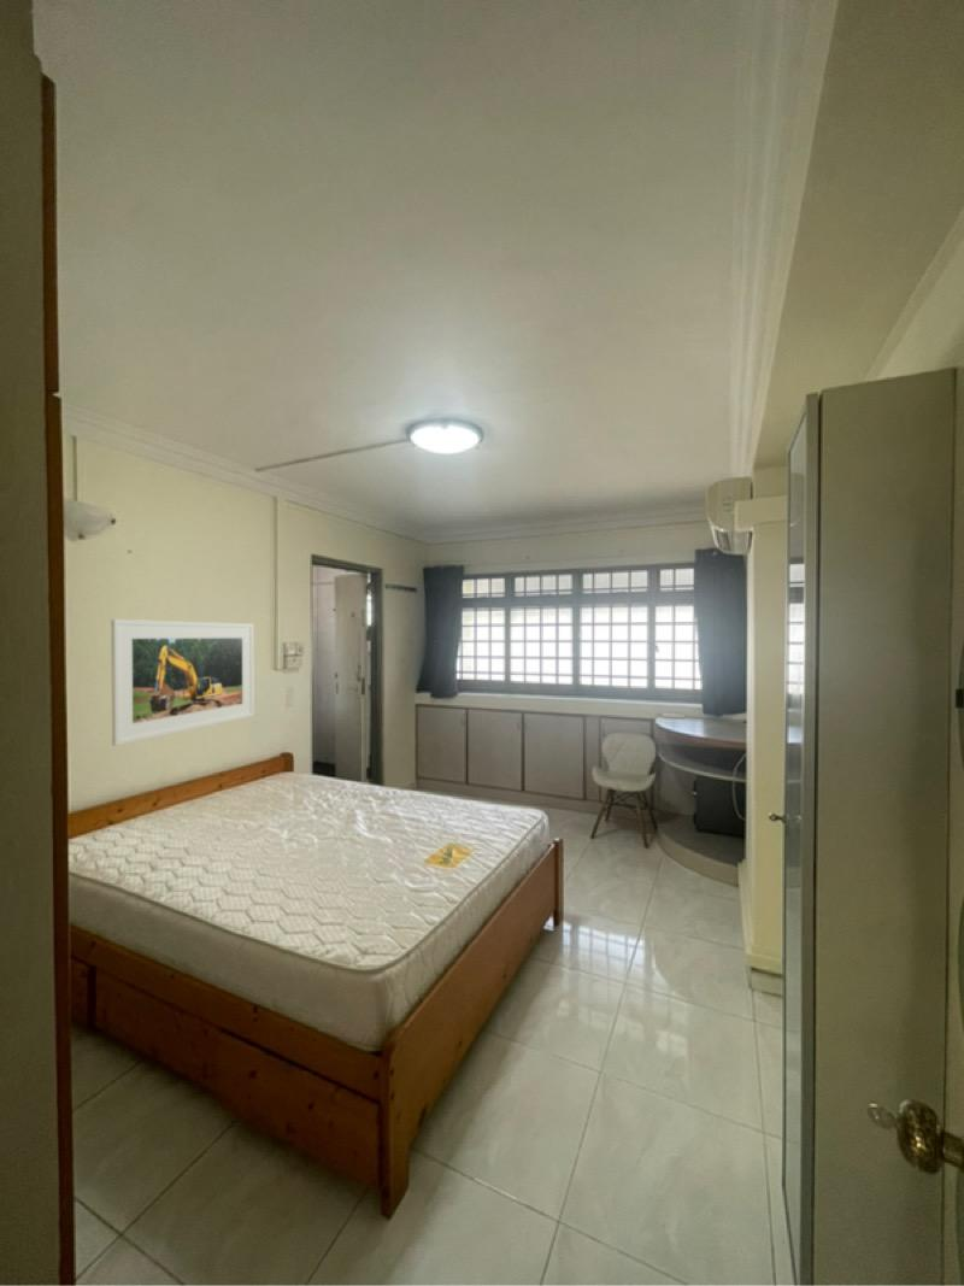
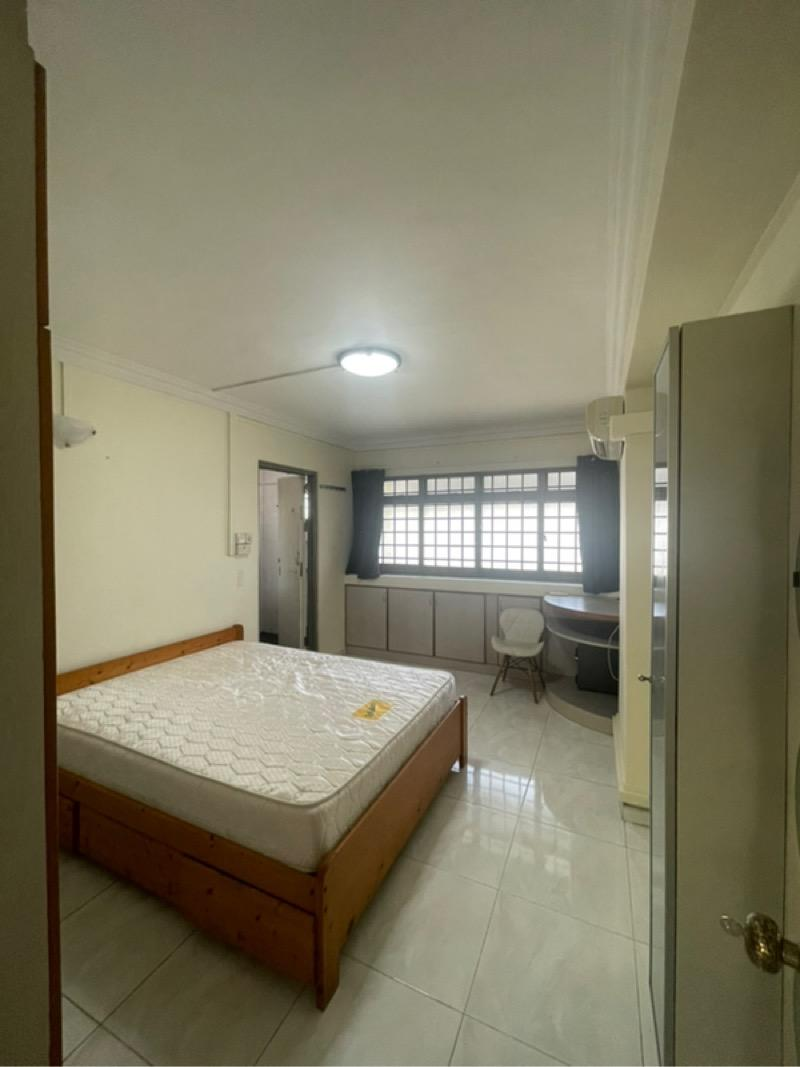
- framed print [110,618,255,747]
